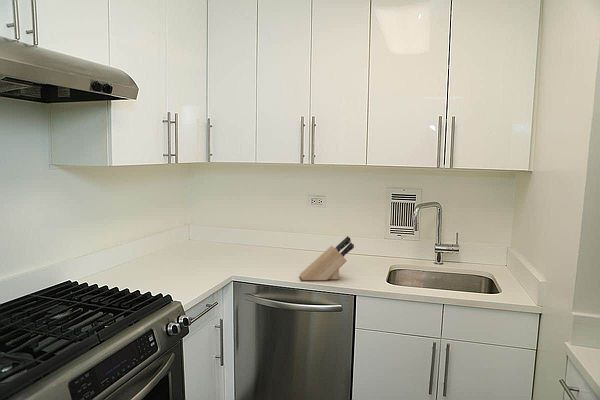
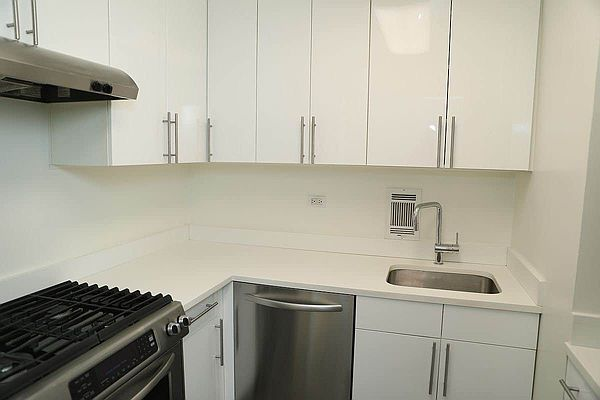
- knife block [299,235,355,281]
